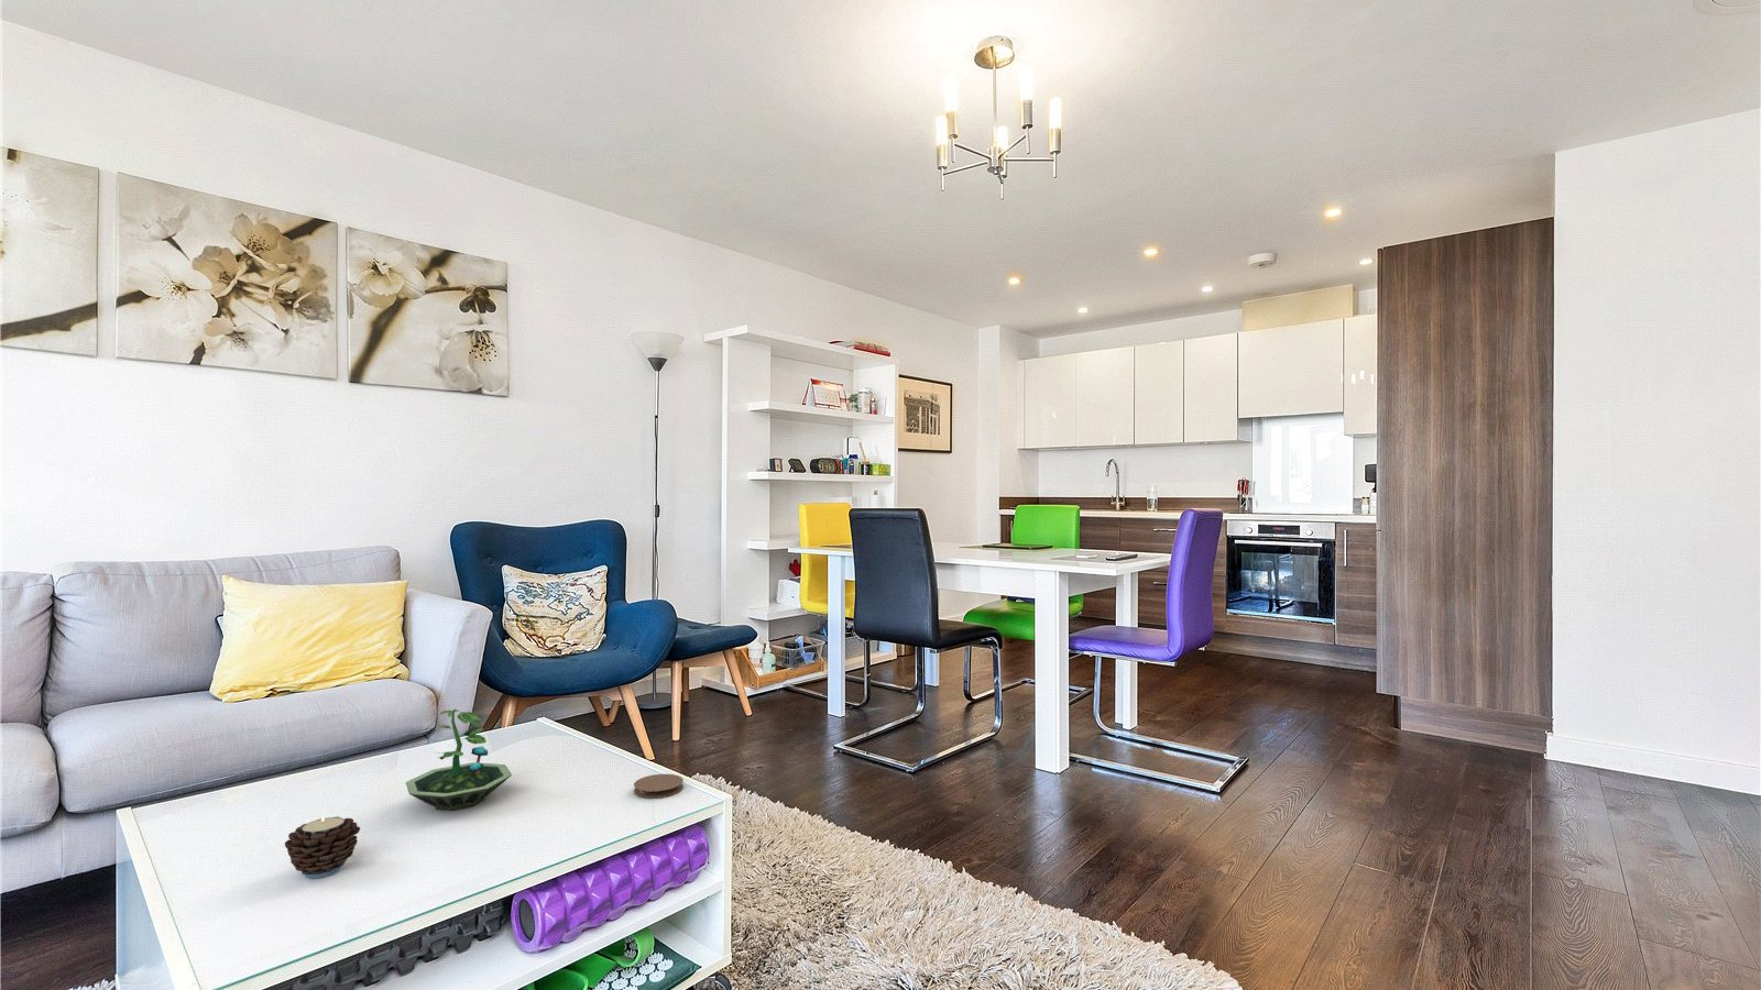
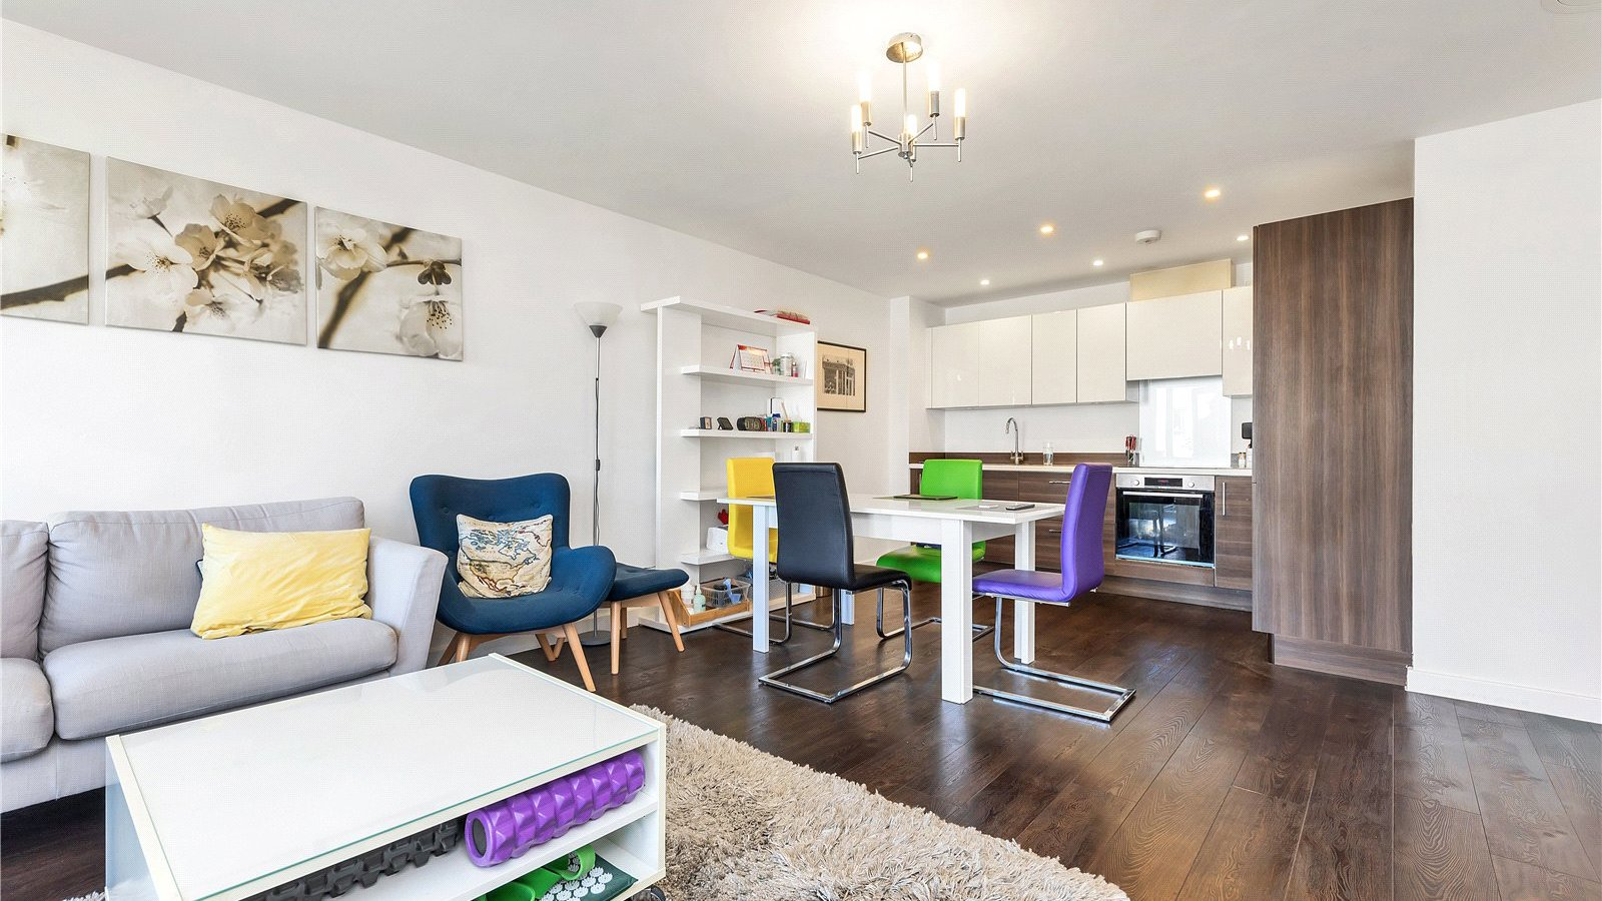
- terrarium [405,707,513,812]
- coaster [633,774,685,799]
- candle [284,812,360,879]
